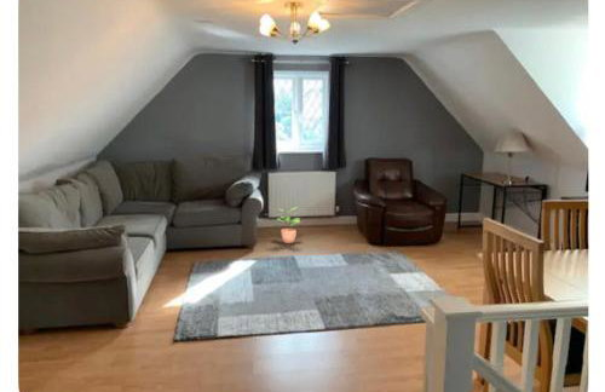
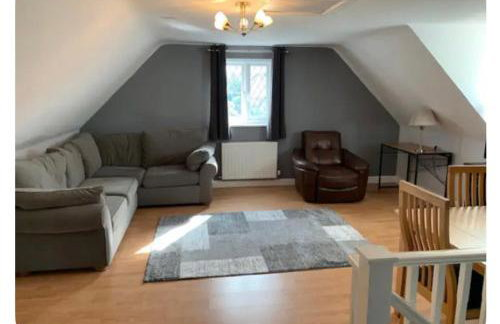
- potted plant [275,206,301,244]
